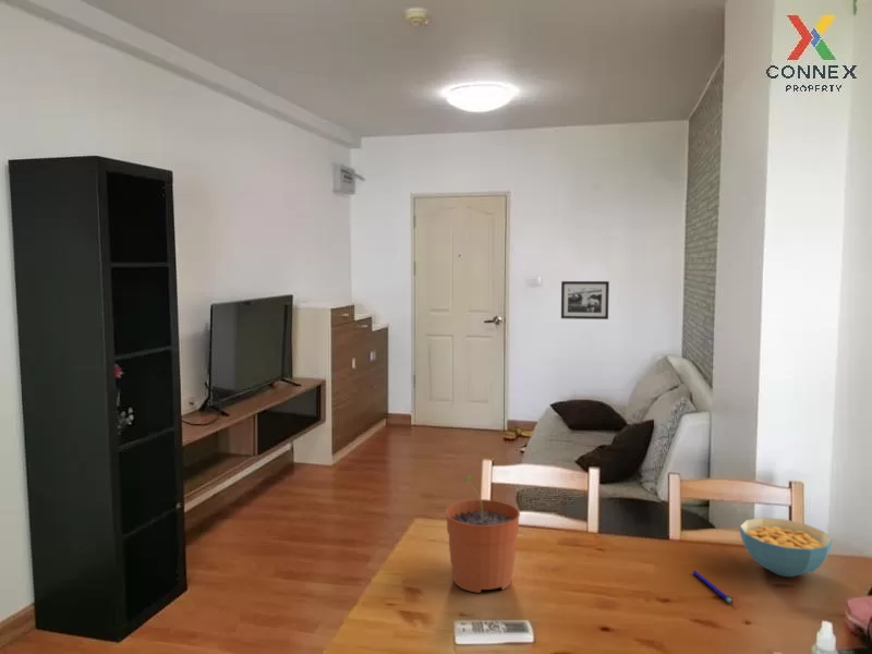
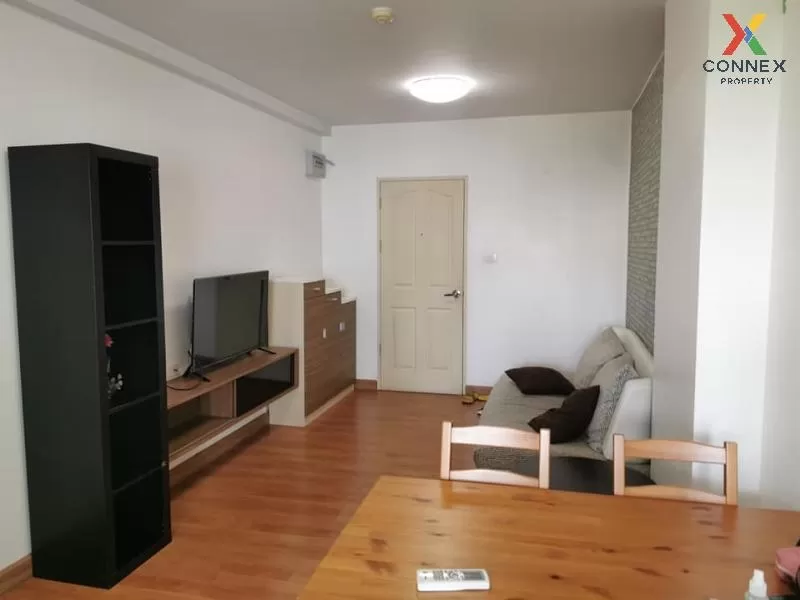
- pen [692,570,735,605]
- picture frame [560,280,610,320]
- plant pot [445,474,521,594]
- cereal bowl [739,517,834,578]
